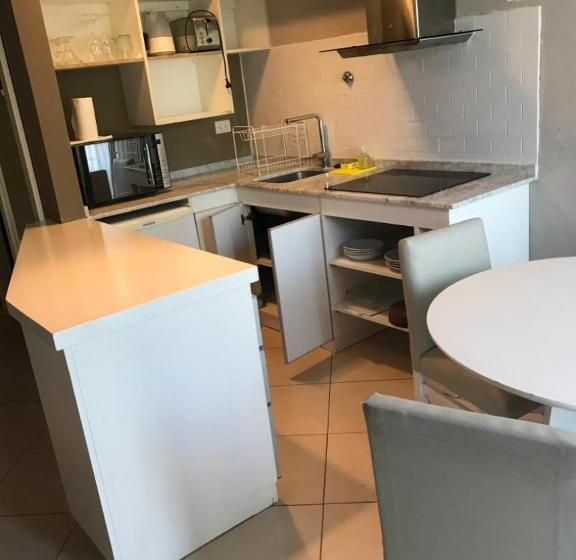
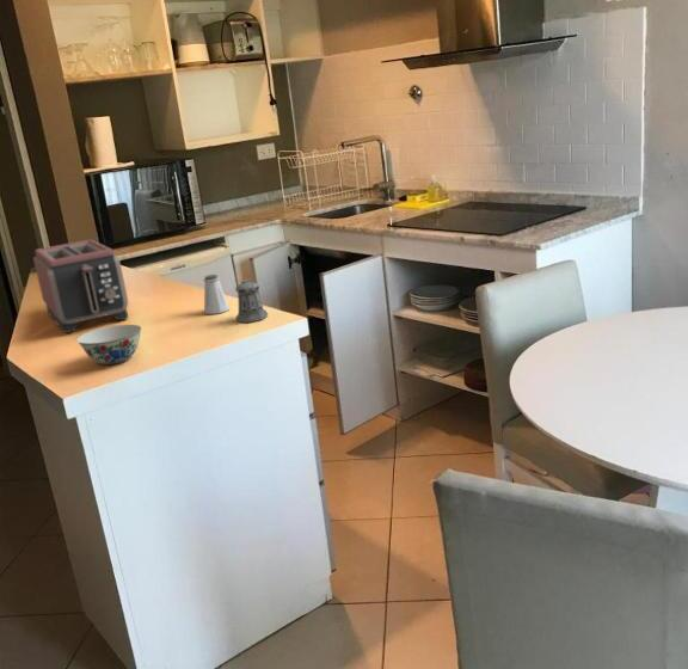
+ toaster [32,238,129,334]
+ chinaware [75,324,142,366]
+ pepper shaker [234,278,269,324]
+ saltshaker [203,274,231,315]
